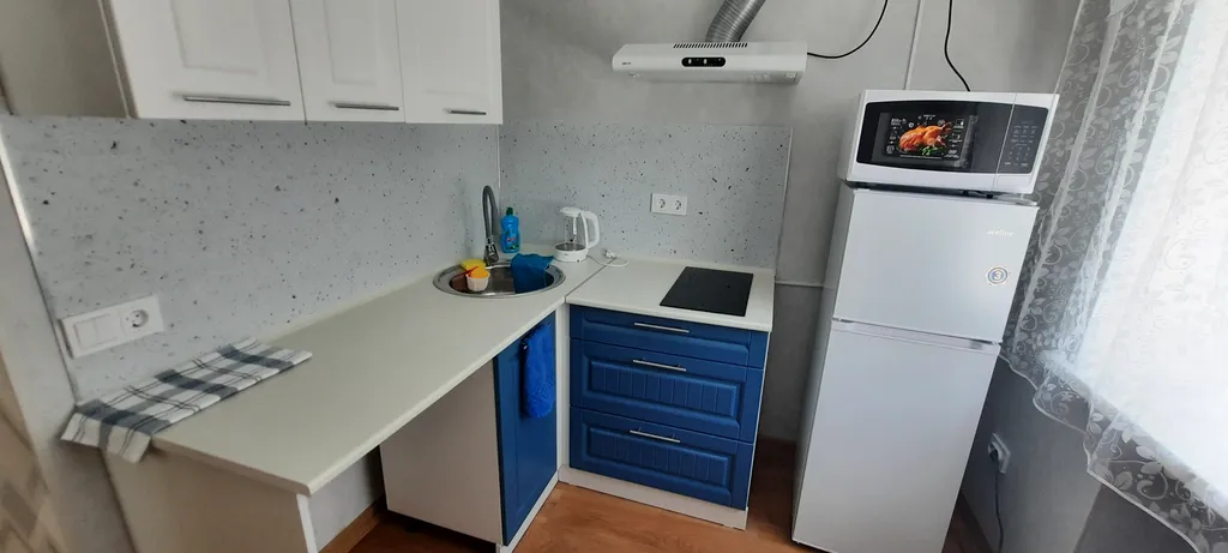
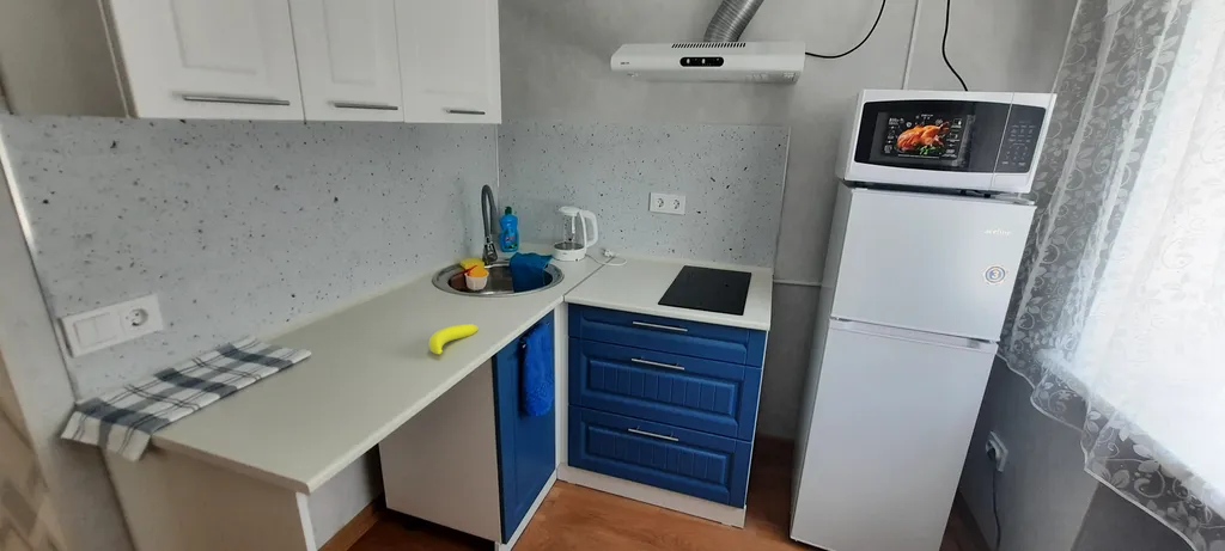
+ banana [427,323,480,355]
